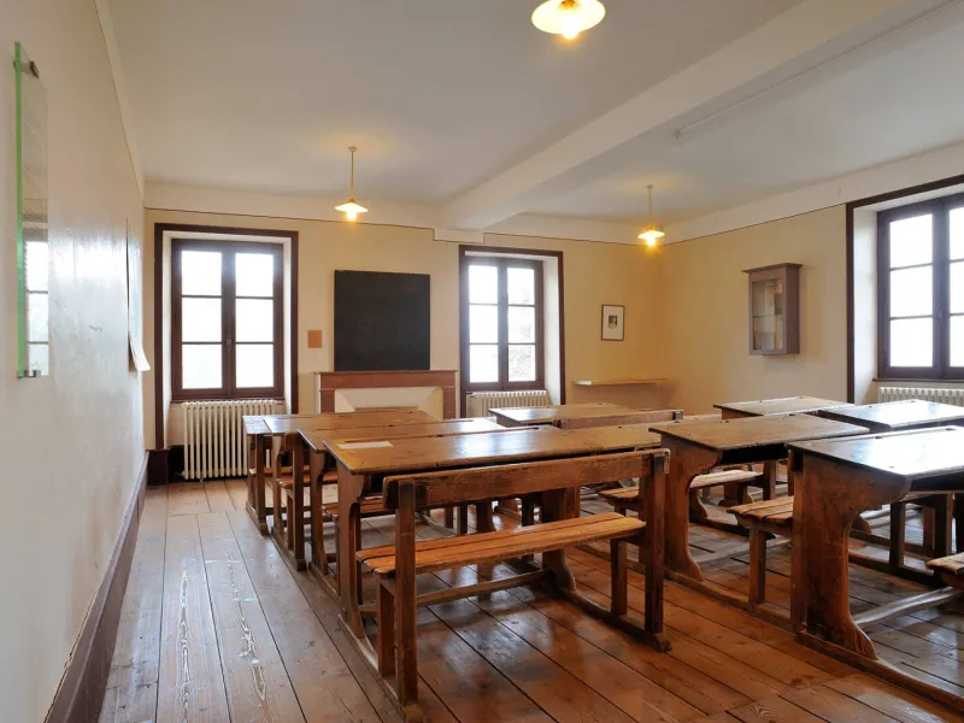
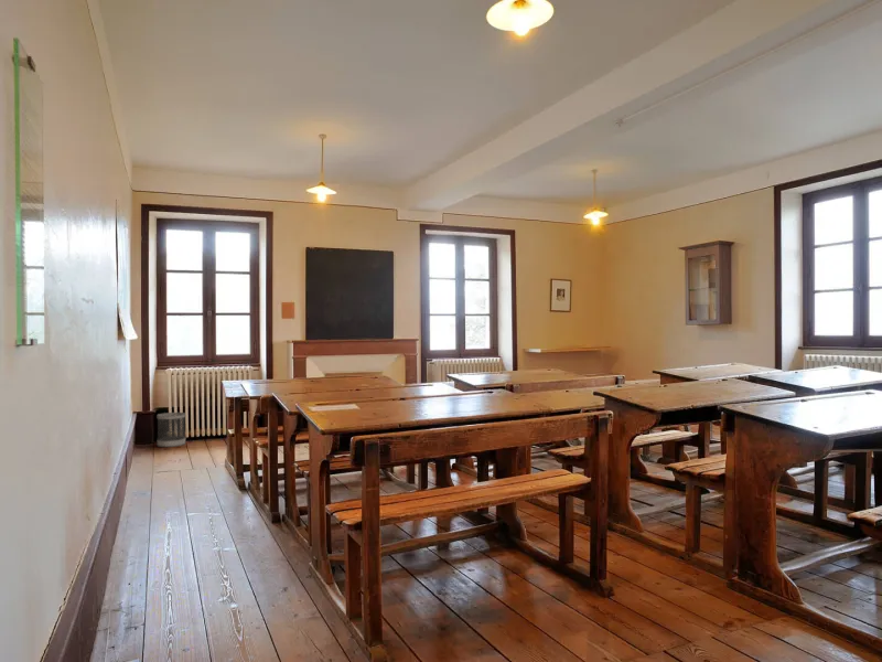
+ wastebasket [157,412,186,448]
